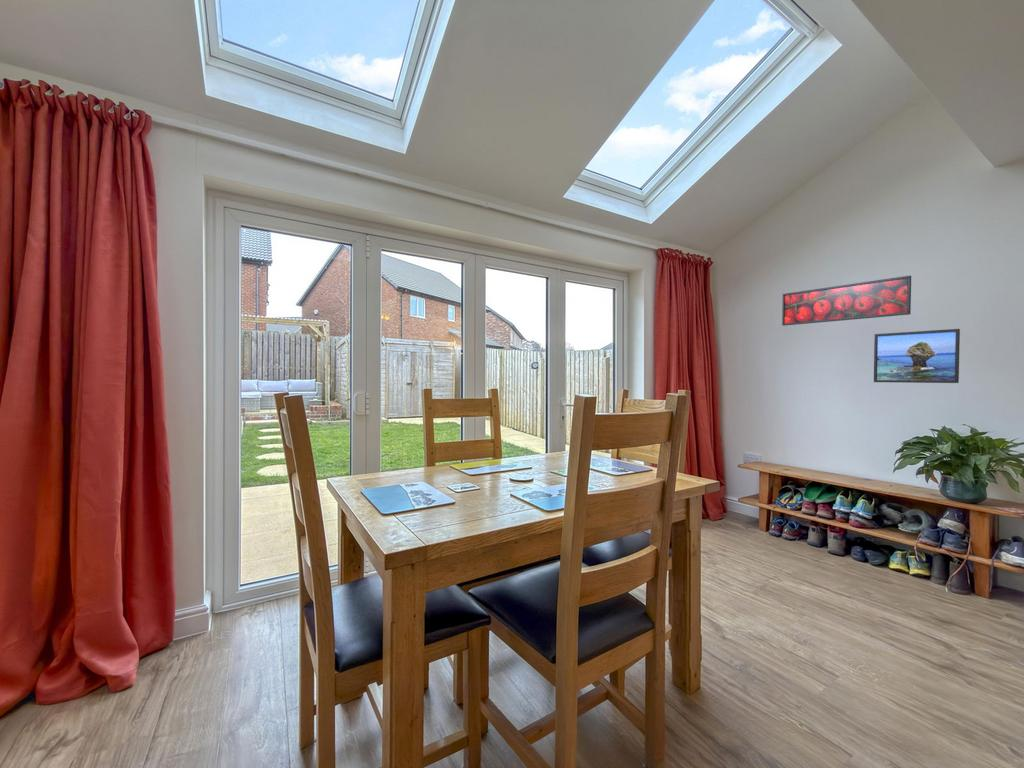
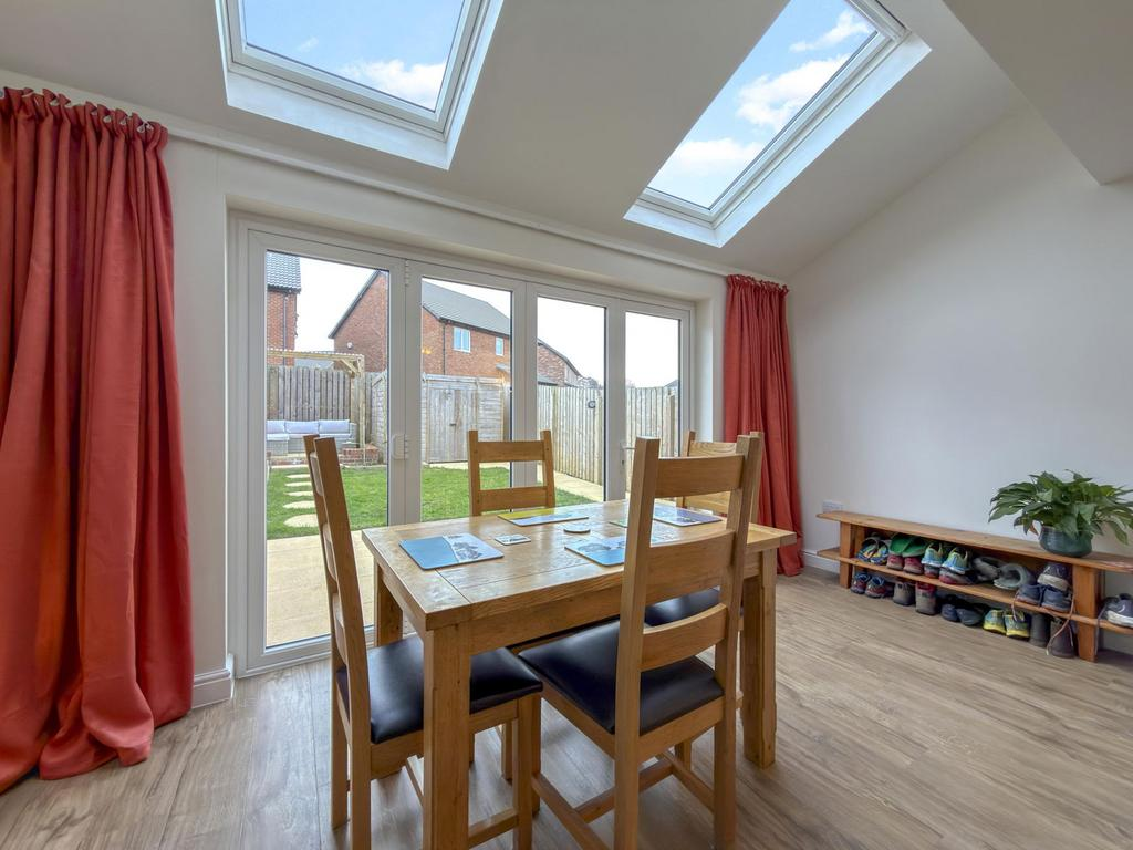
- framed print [873,328,961,384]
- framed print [781,275,912,327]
